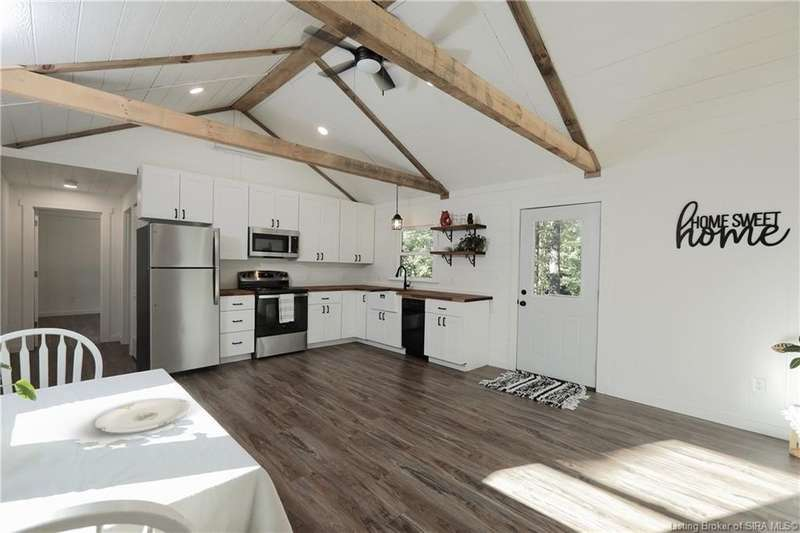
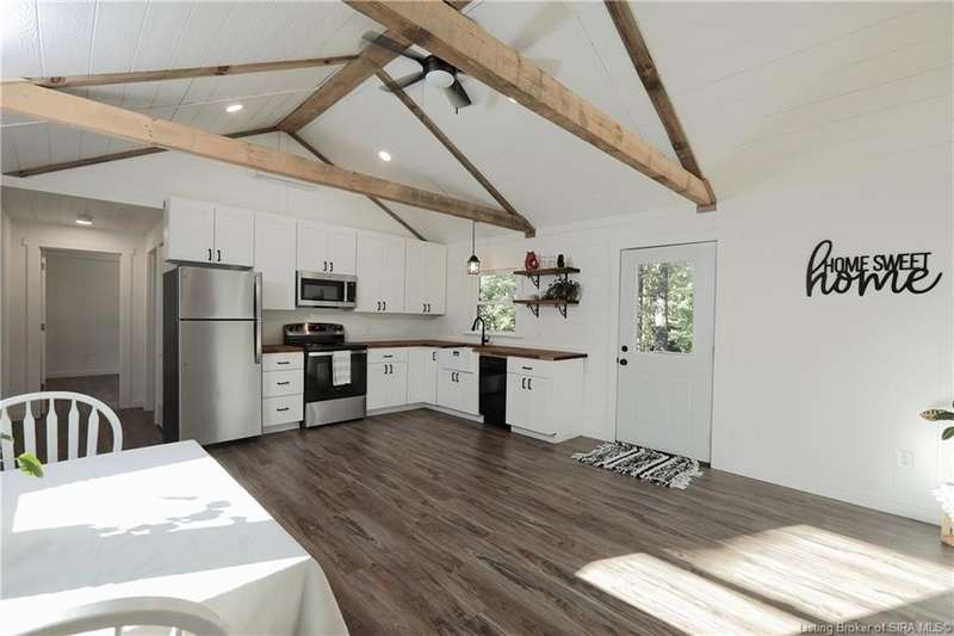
- plate [94,397,192,434]
